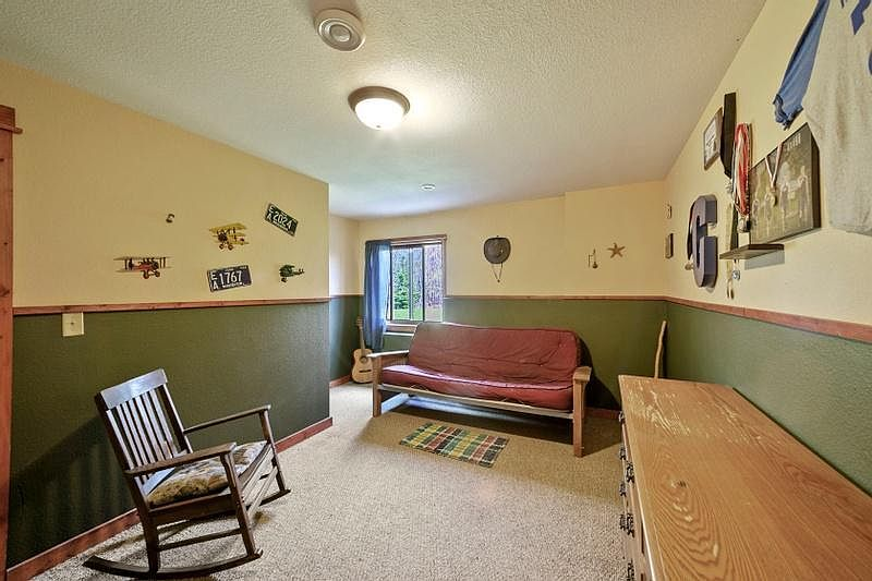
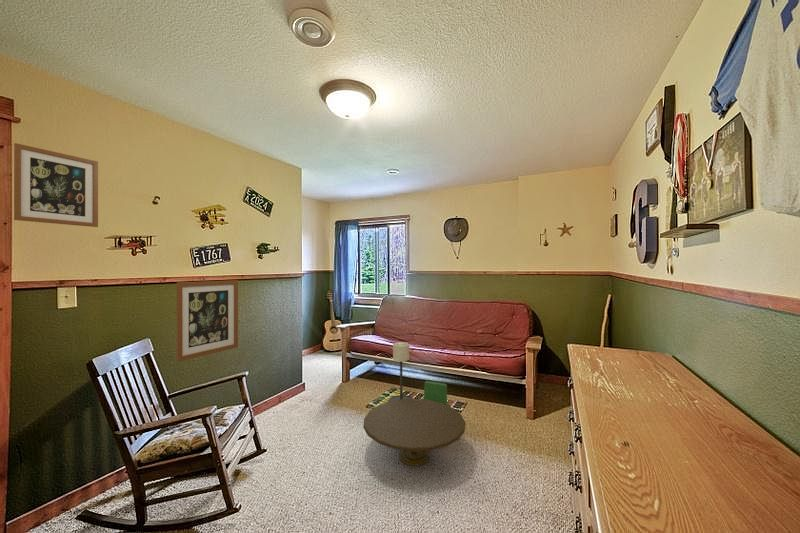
+ wall art [176,279,239,363]
+ wall art [13,142,99,228]
+ coffee table [362,341,466,466]
